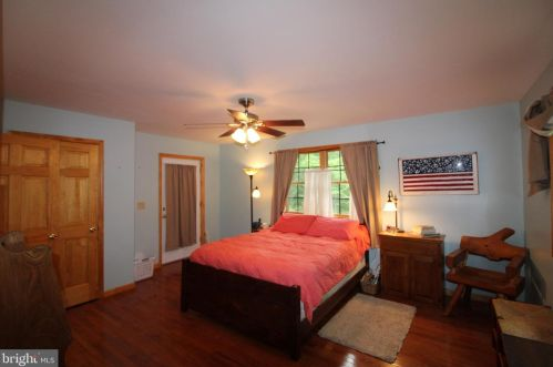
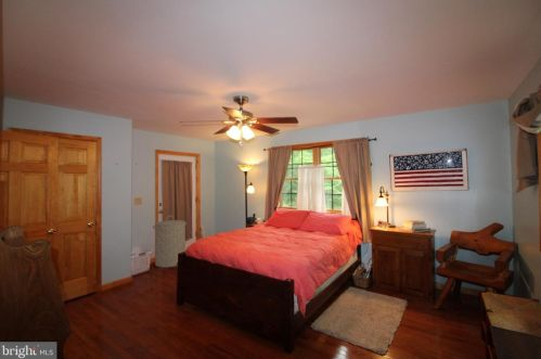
+ laundry hamper [152,215,188,269]
